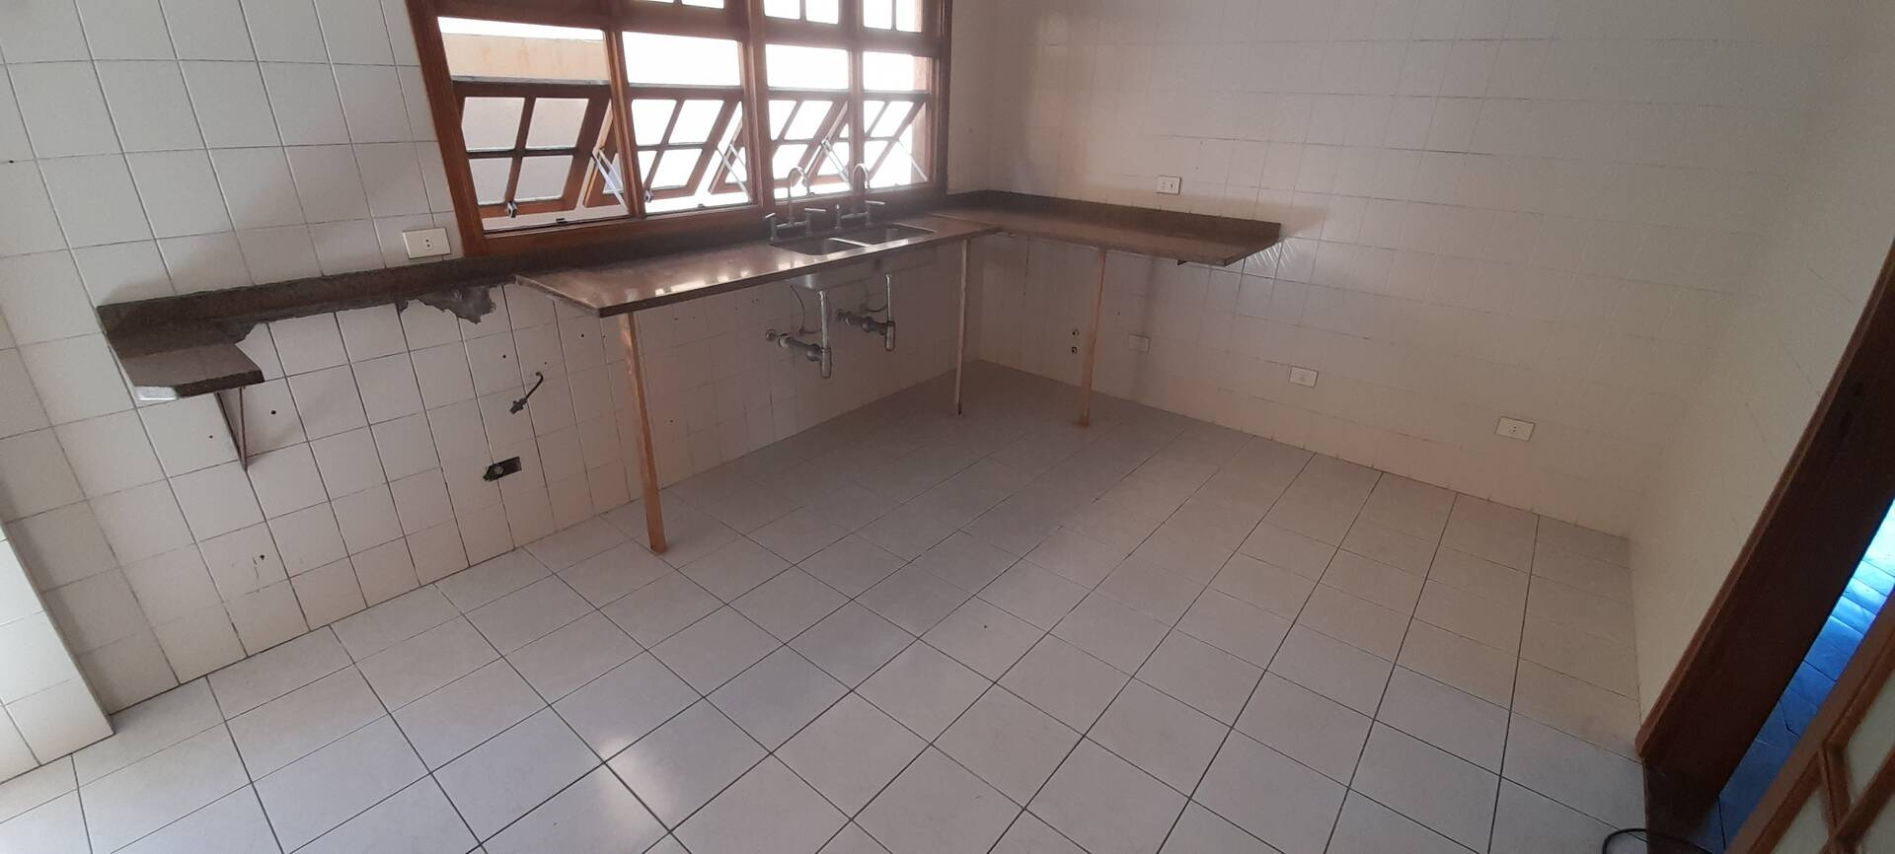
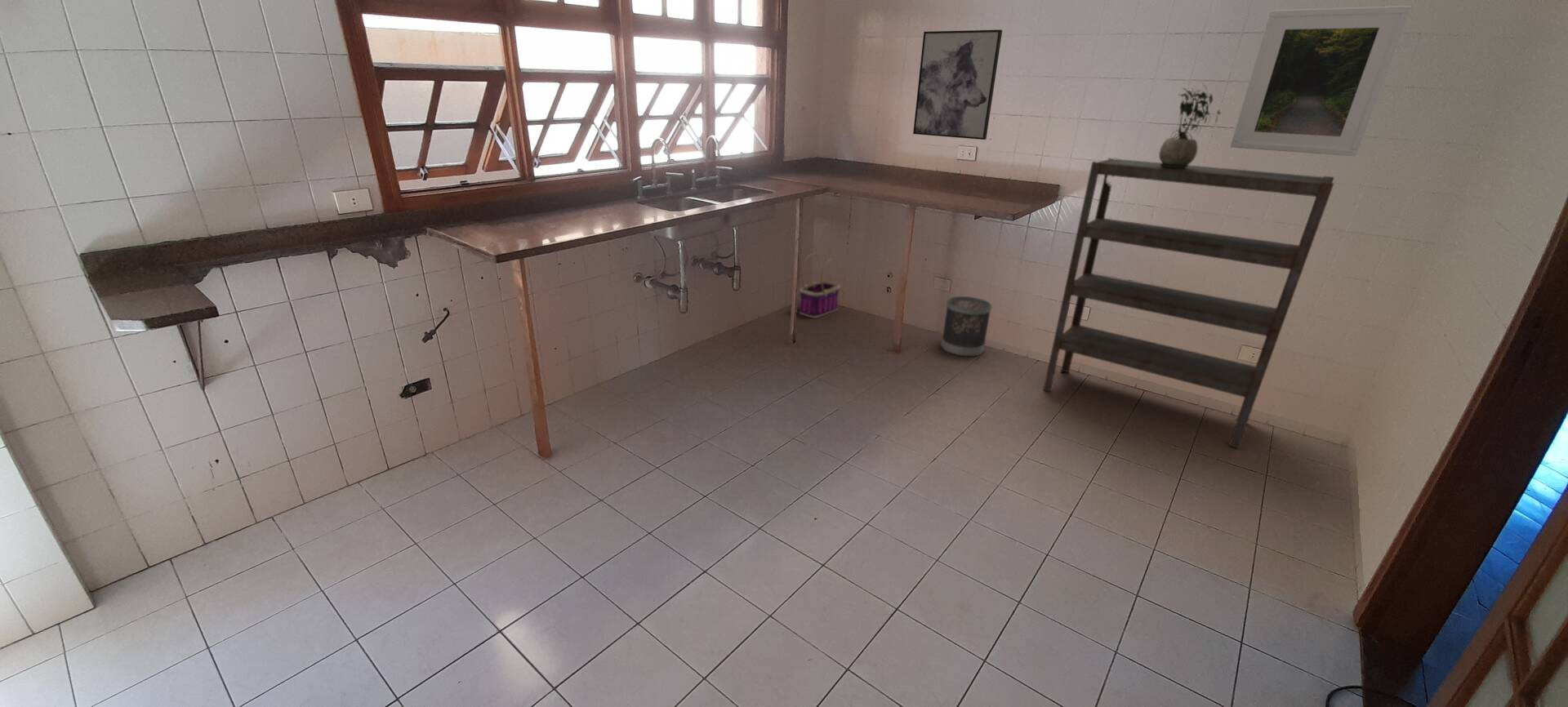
+ wastebasket [940,296,993,358]
+ wall art [912,29,1003,140]
+ basket [799,253,841,319]
+ shelving unit [1043,157,1335,449]
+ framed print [1229,5,1412,157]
+ potted plant [1158,84,1221,169]
